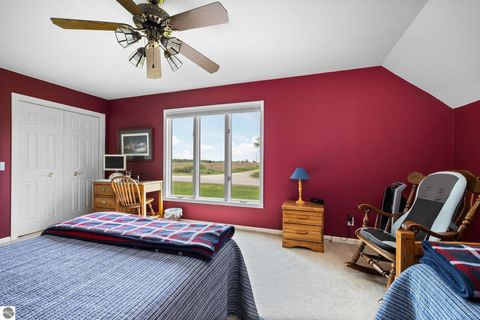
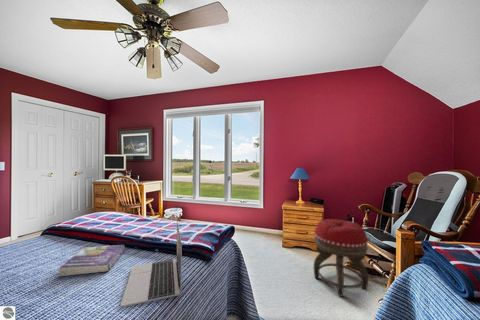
+ laptop [120,221,183,308]
+ book [58,244,126,277]
+ footstool [312,218,369,298]
